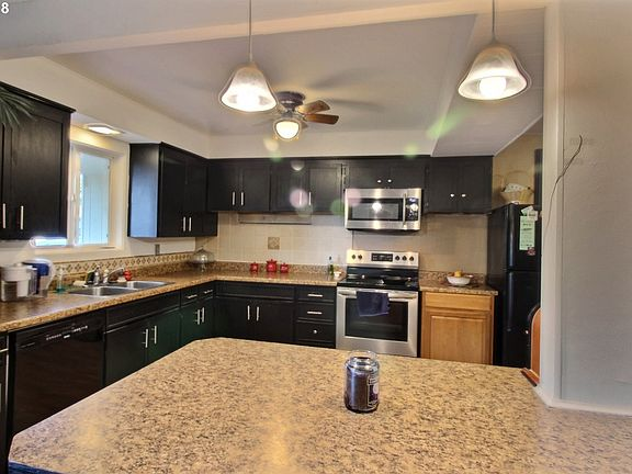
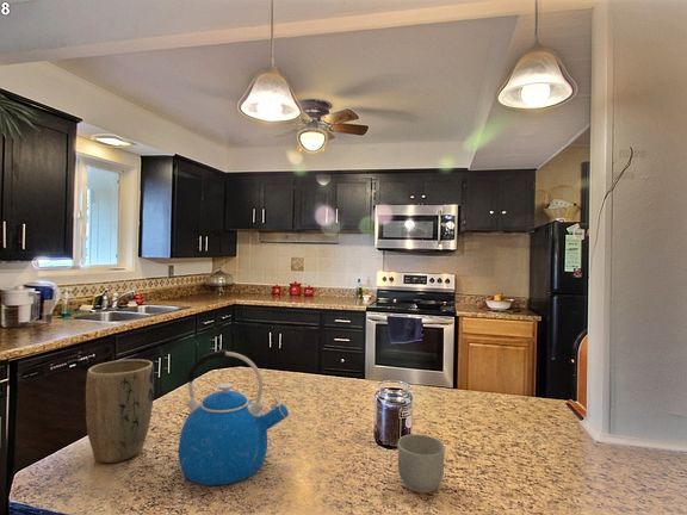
+ mug [397,433,446,494]
+ kettle [178,348,290,486]
+ plant pot [85,359,155,464]
